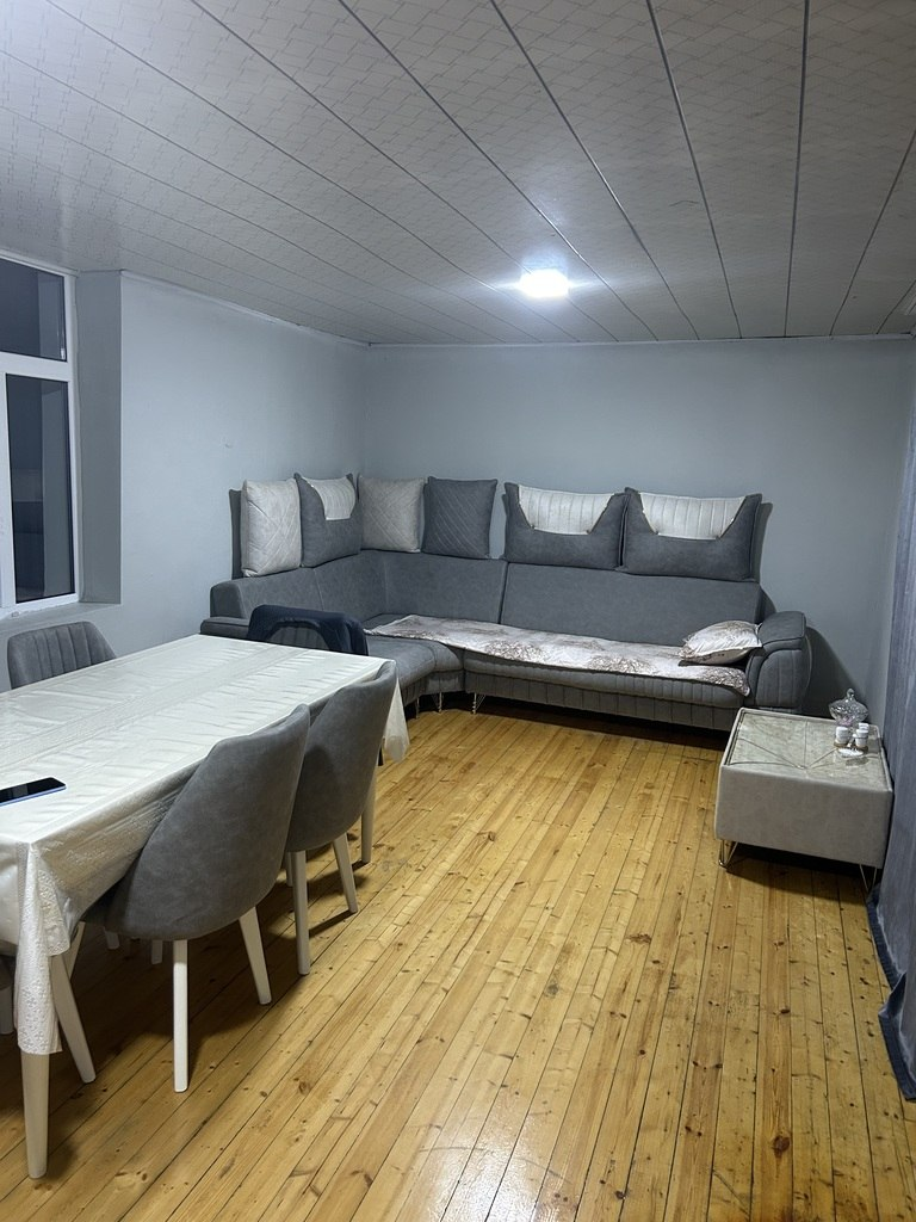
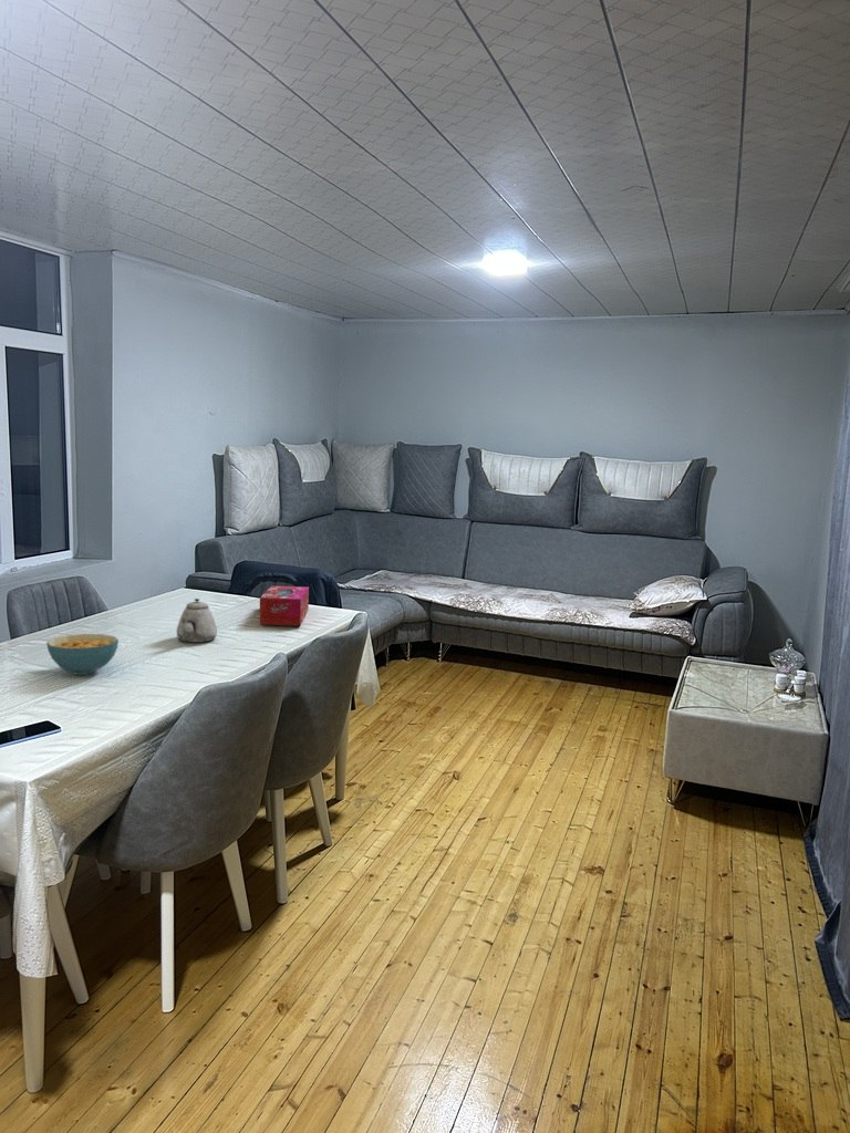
+ teapot [176,597,218,644]
+ tissue box [258,585,310,626]
+ cereal bowl [45,633,120,676]
